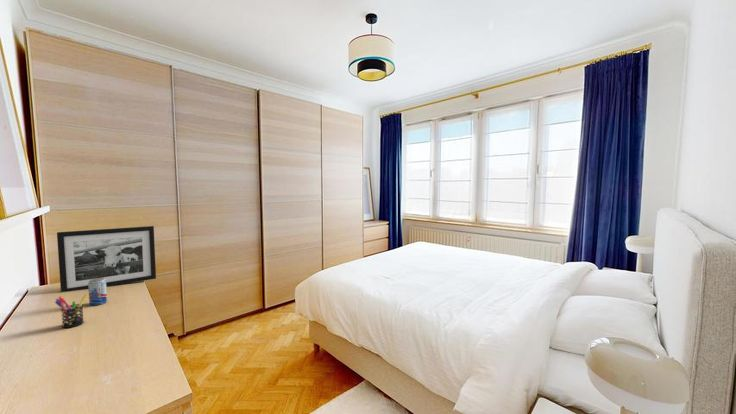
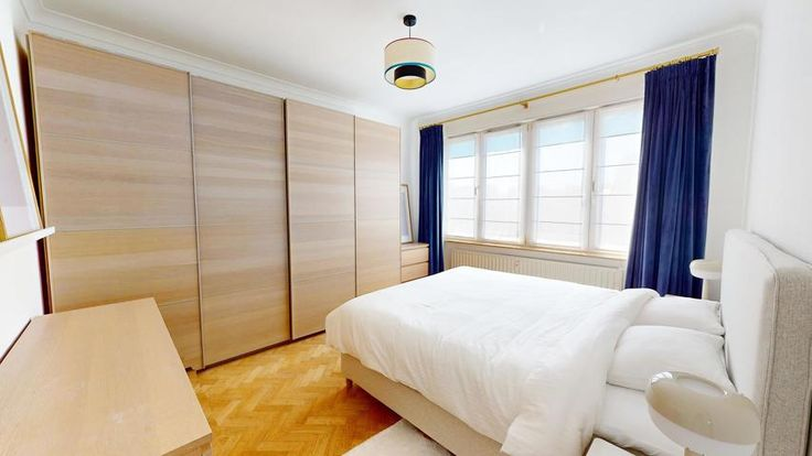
- picture frame [56,225,157,293]
- beverage can [88,278,108,306]
- pen holder [54,294,88,329]
